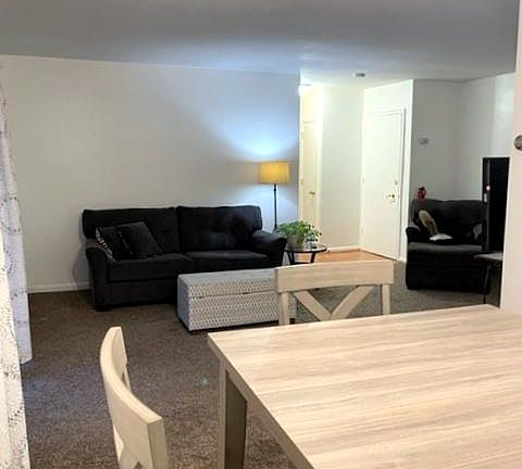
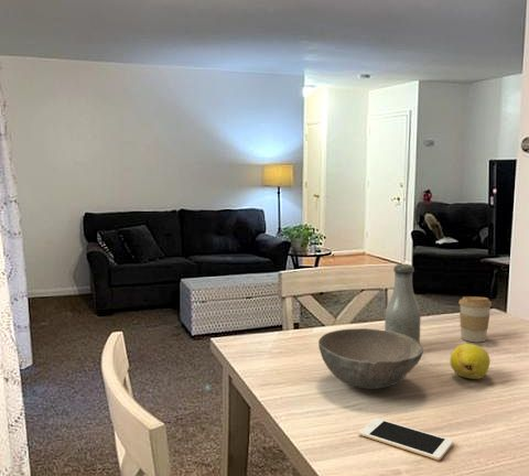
+ fruit [449,343,492,380]
+ bottle [384,263,422,344]
+ coffee cup [457,295,493,343]
+ bowl [317,327,424,390]
+ cell phone [358,416,454,461]
